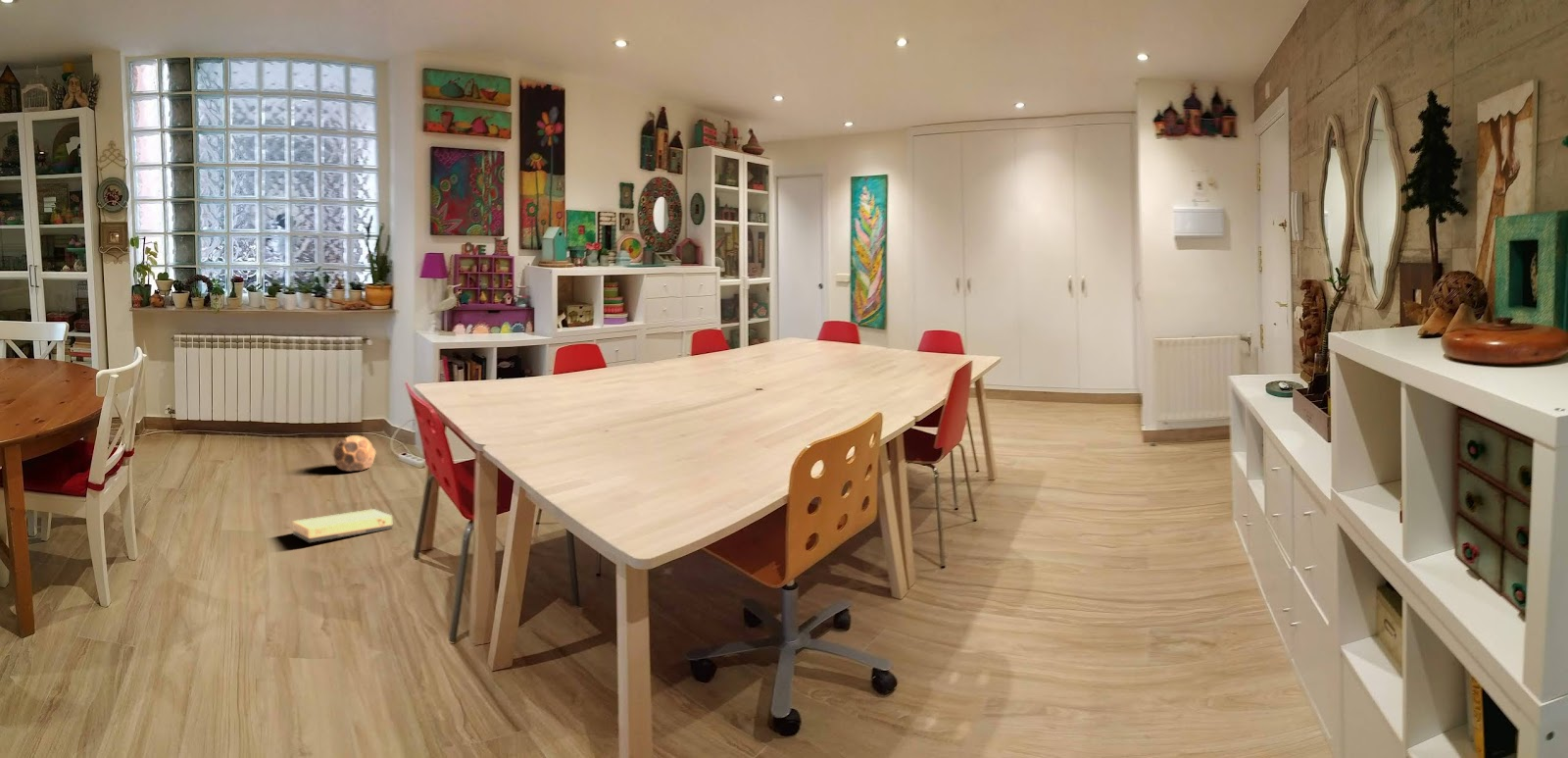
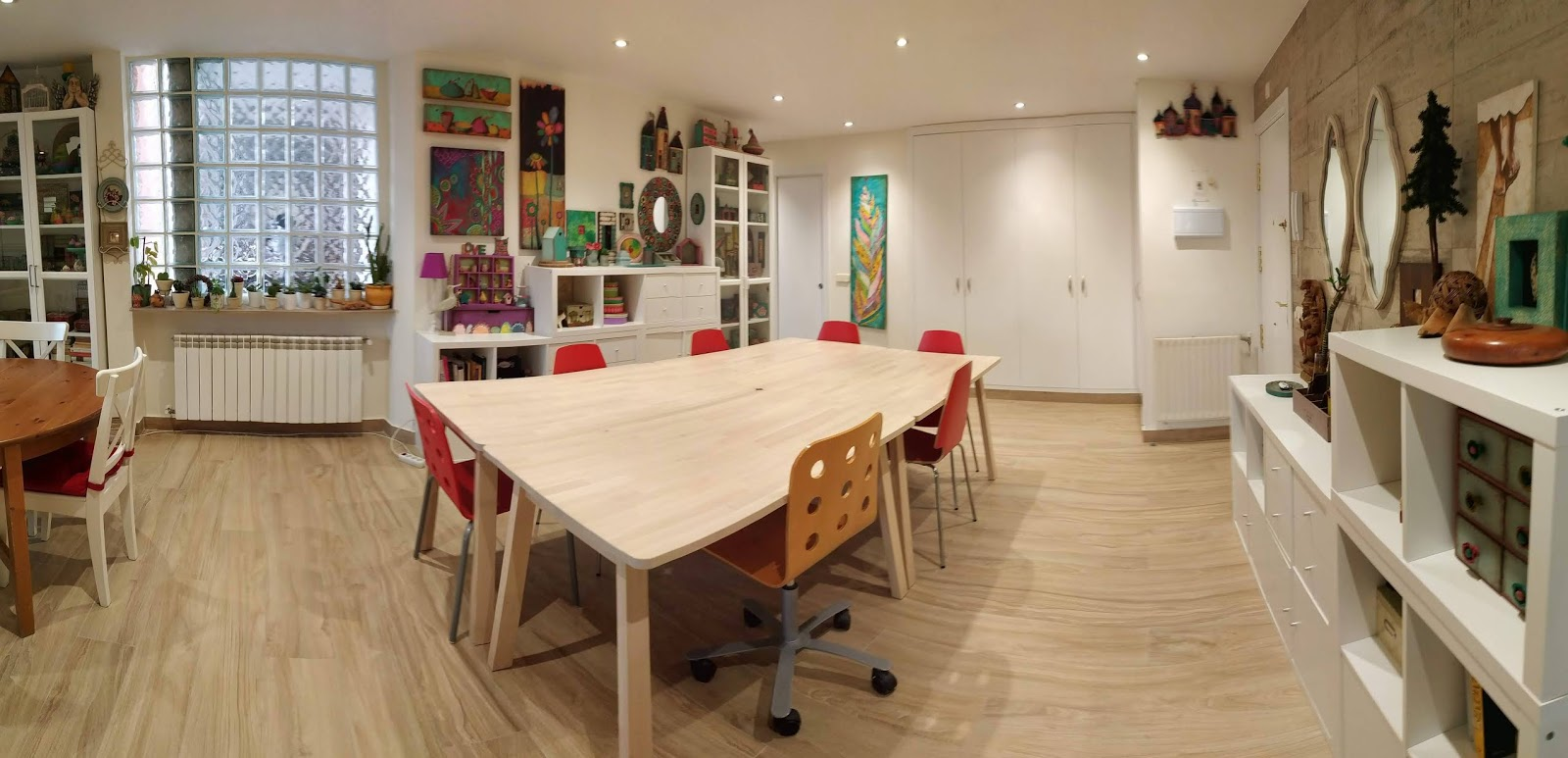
- cardboard box [292,508,394,543]
- soccer ball [332,434,377,472]
